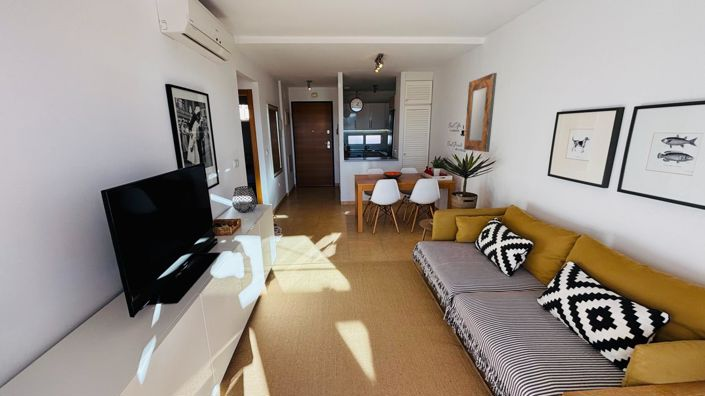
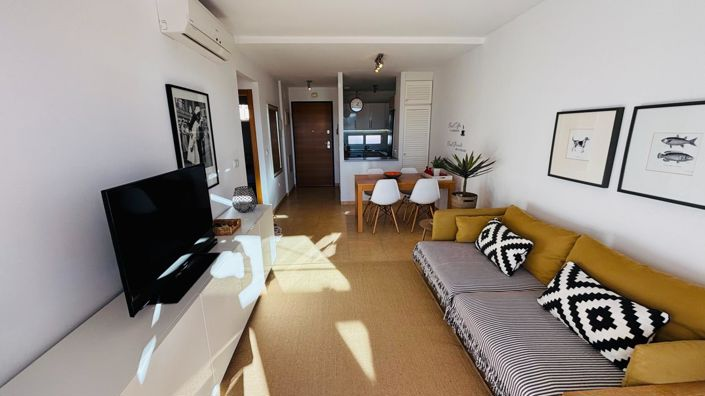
- home mirror [463,72,498,153]
